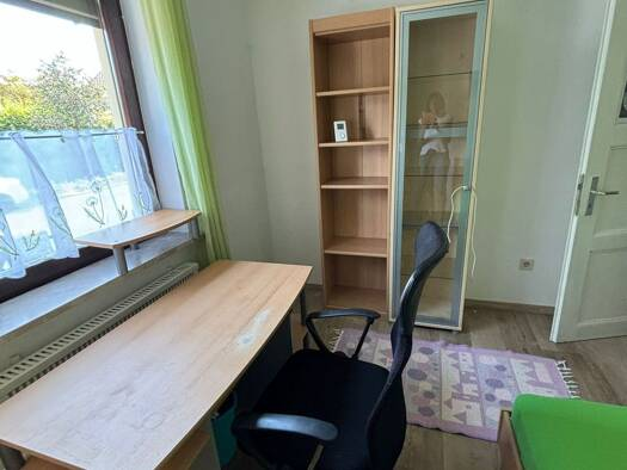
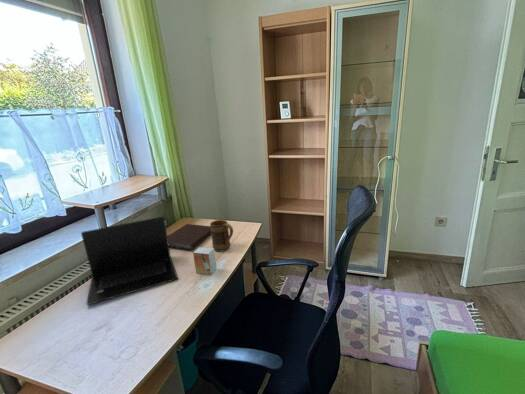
+ small box [192,246,218,276]
+ mug [209,219,234,253]
+ laptop [80,216,179,306]
+ notebook [167,223,212,251]
